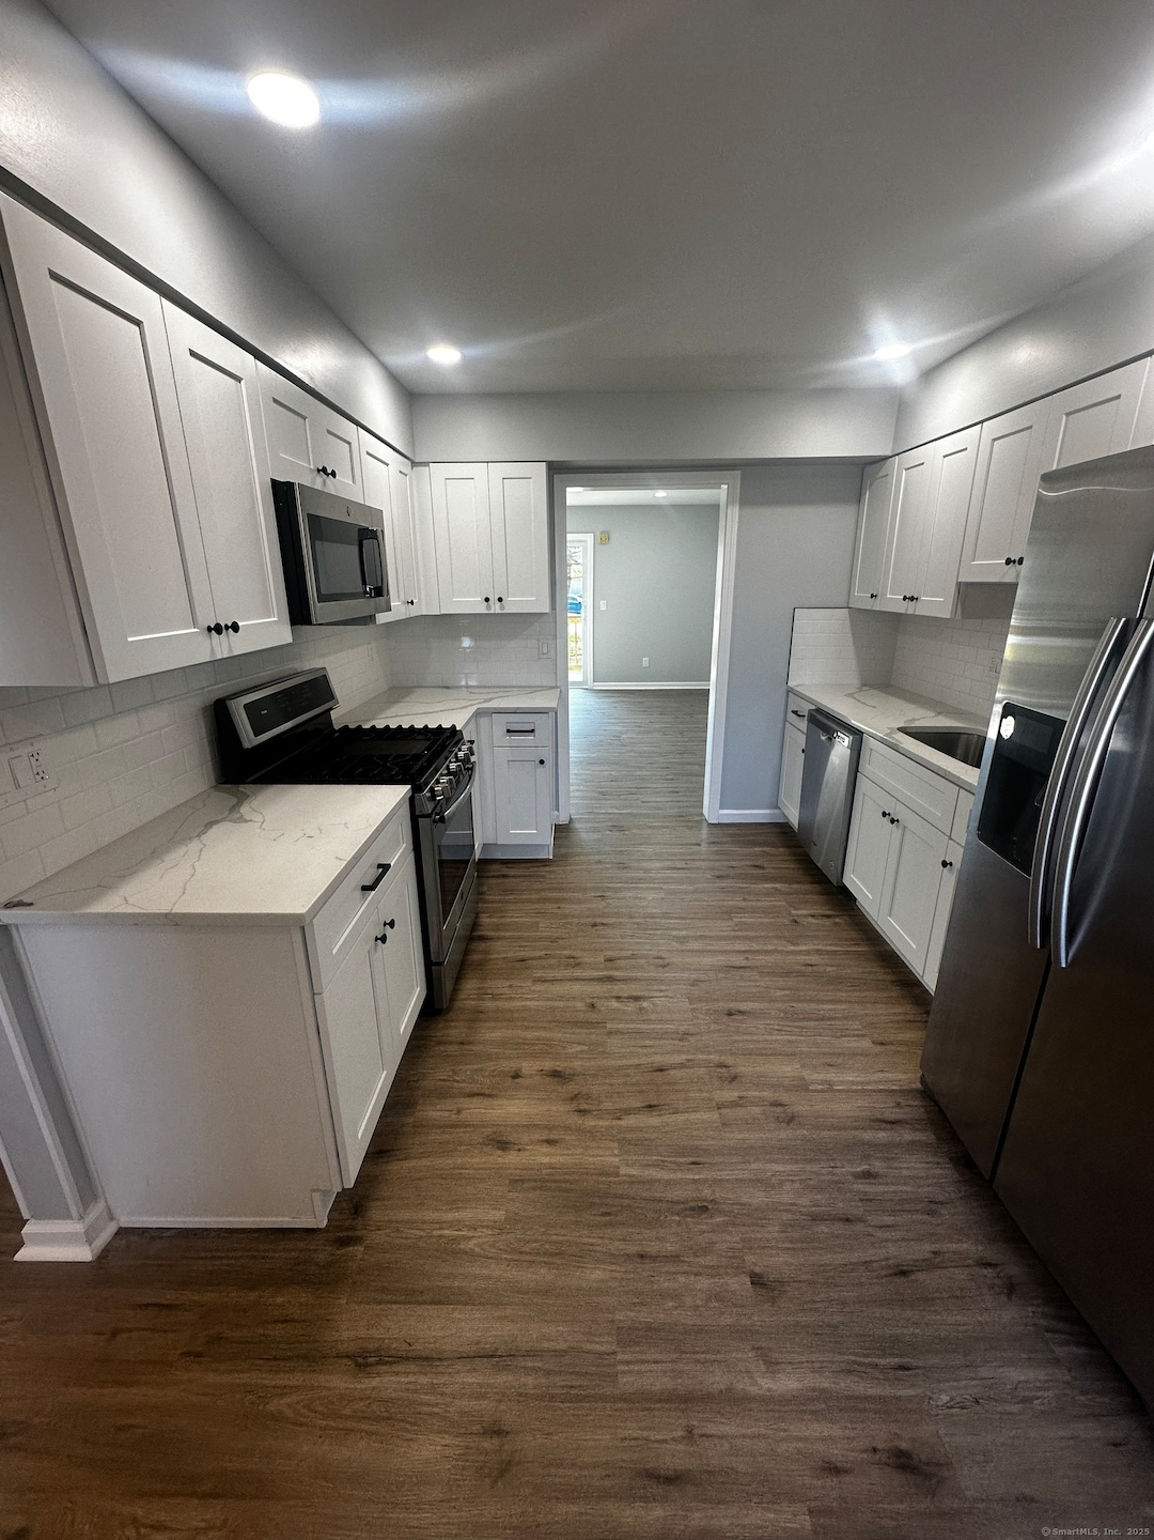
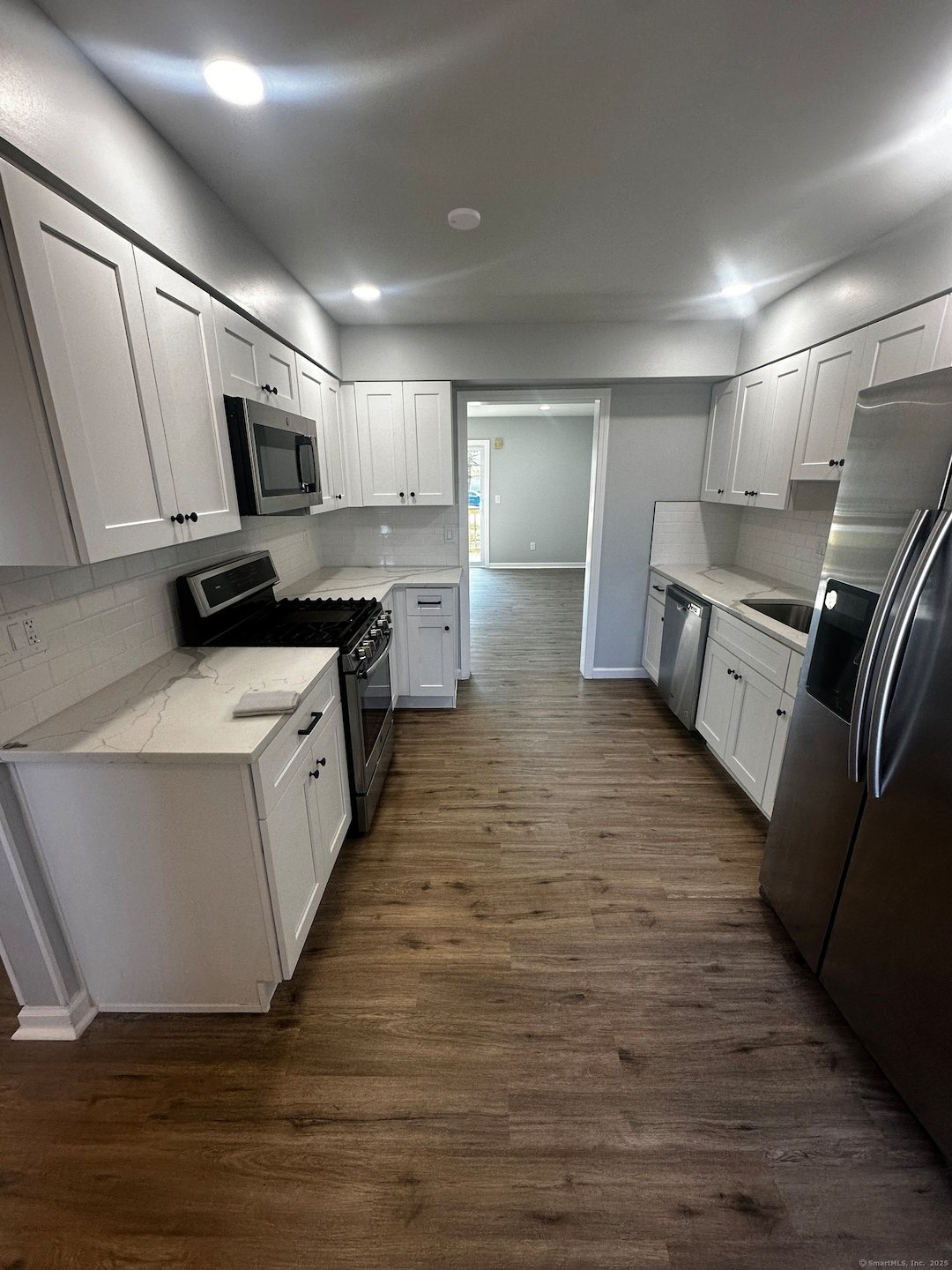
+ smoke detector [448,207,481,230]
+ washcloth [232,689,301,717]
